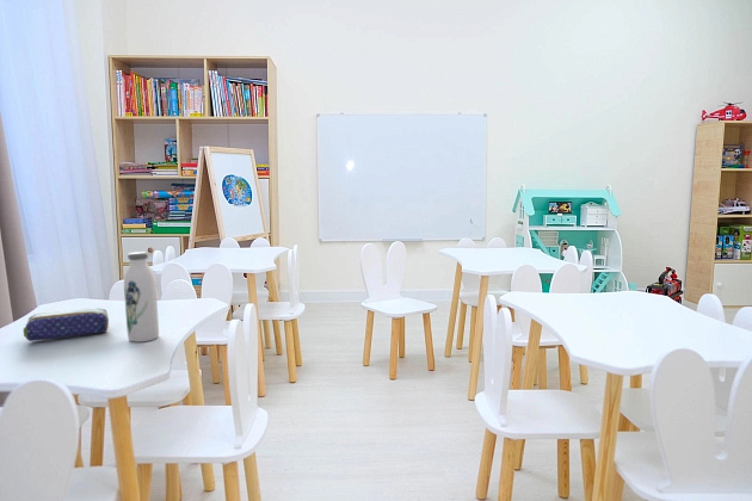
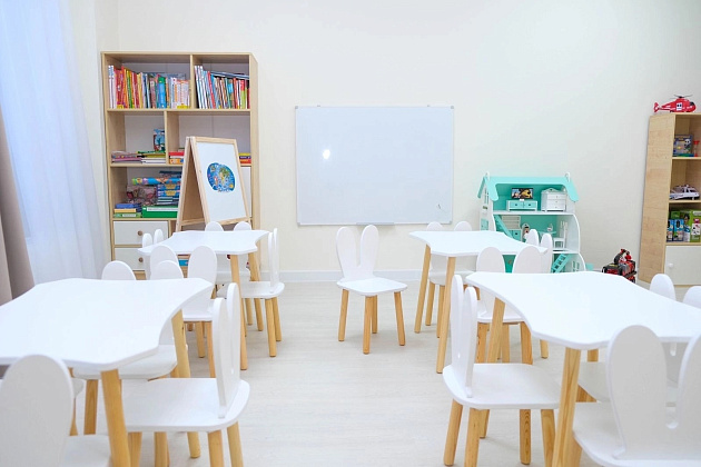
- water bottle [123,250,160,344]
- pencil case [23,308,110,342]
